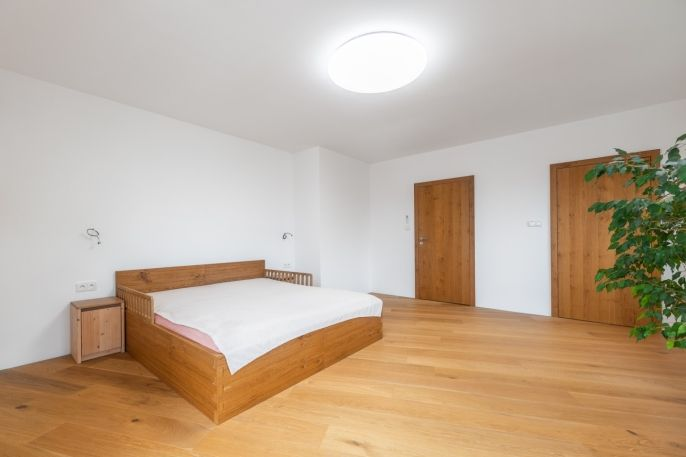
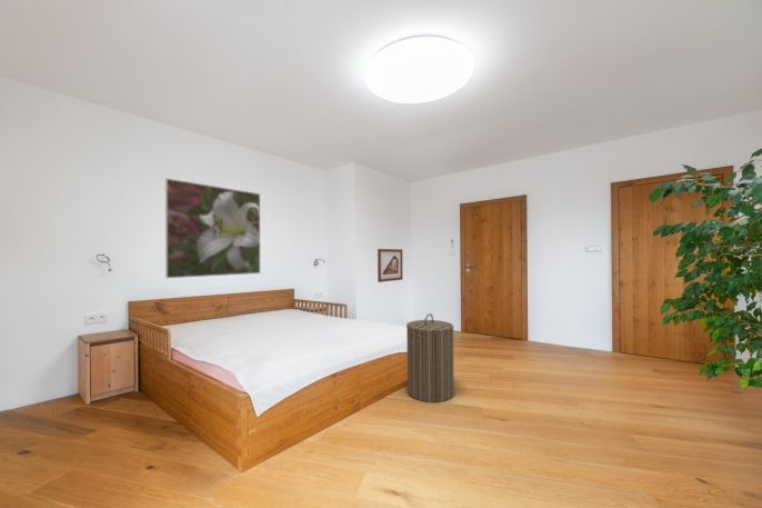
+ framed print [164,178,261,279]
+ picture frame [377,248,403,283]
+ laundry hamper [405,312,455,404]
